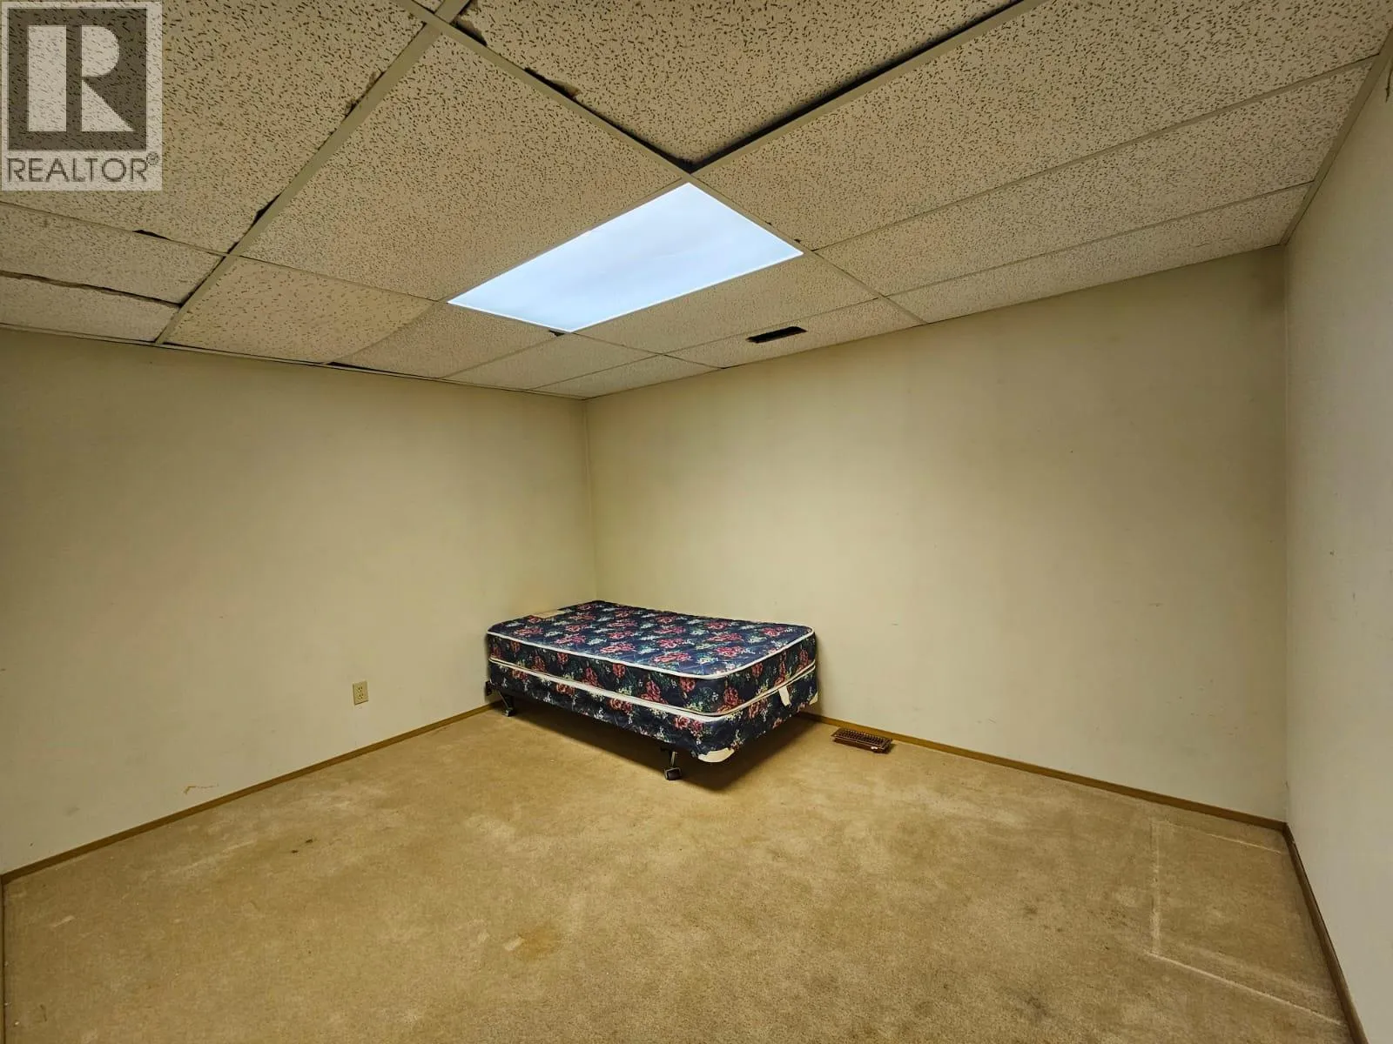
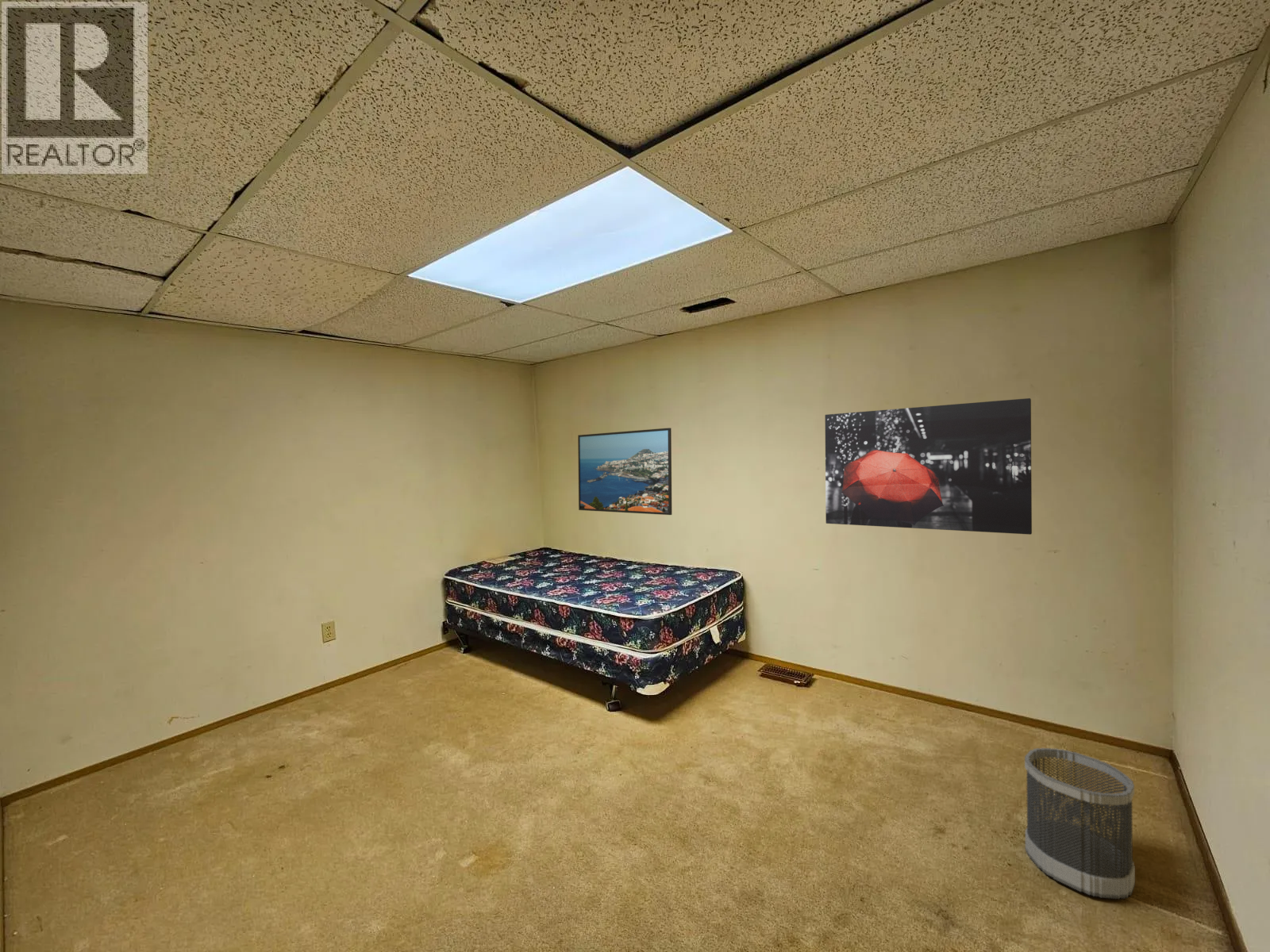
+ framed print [577,427,673,516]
+ wall art [824,397,1033,536]
+ wastebasket [1024,747,1136,900]
